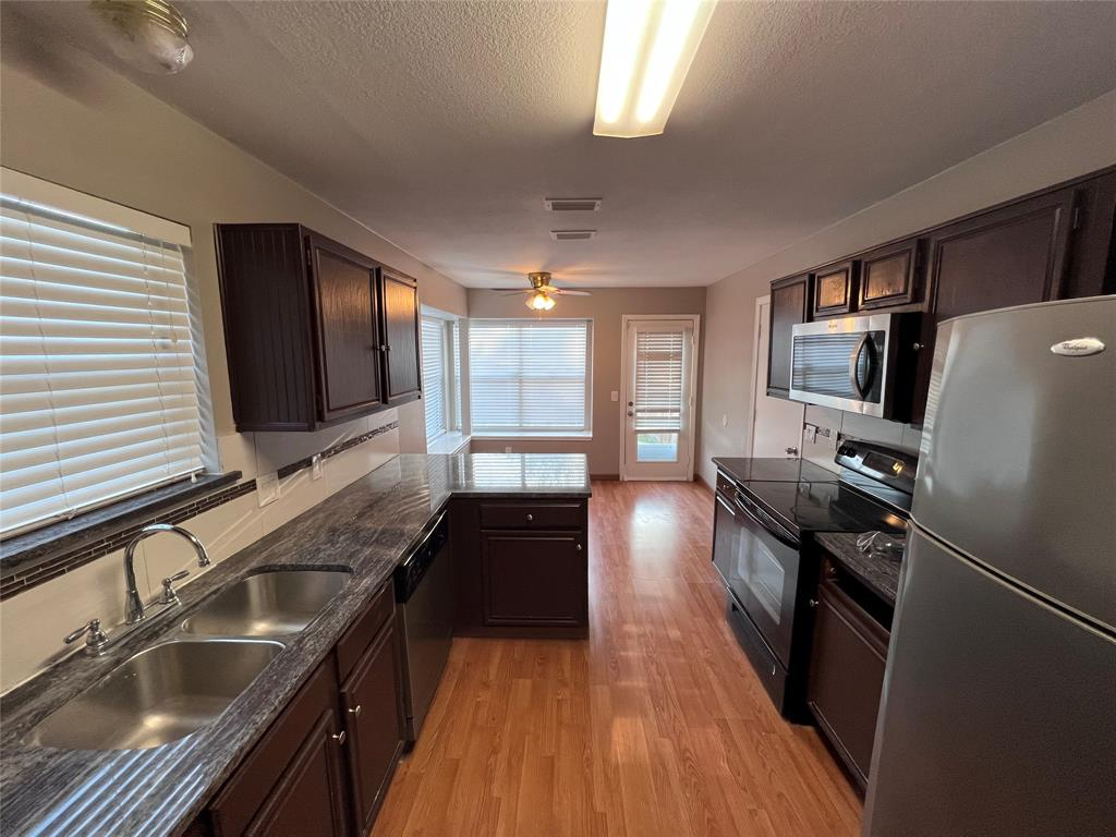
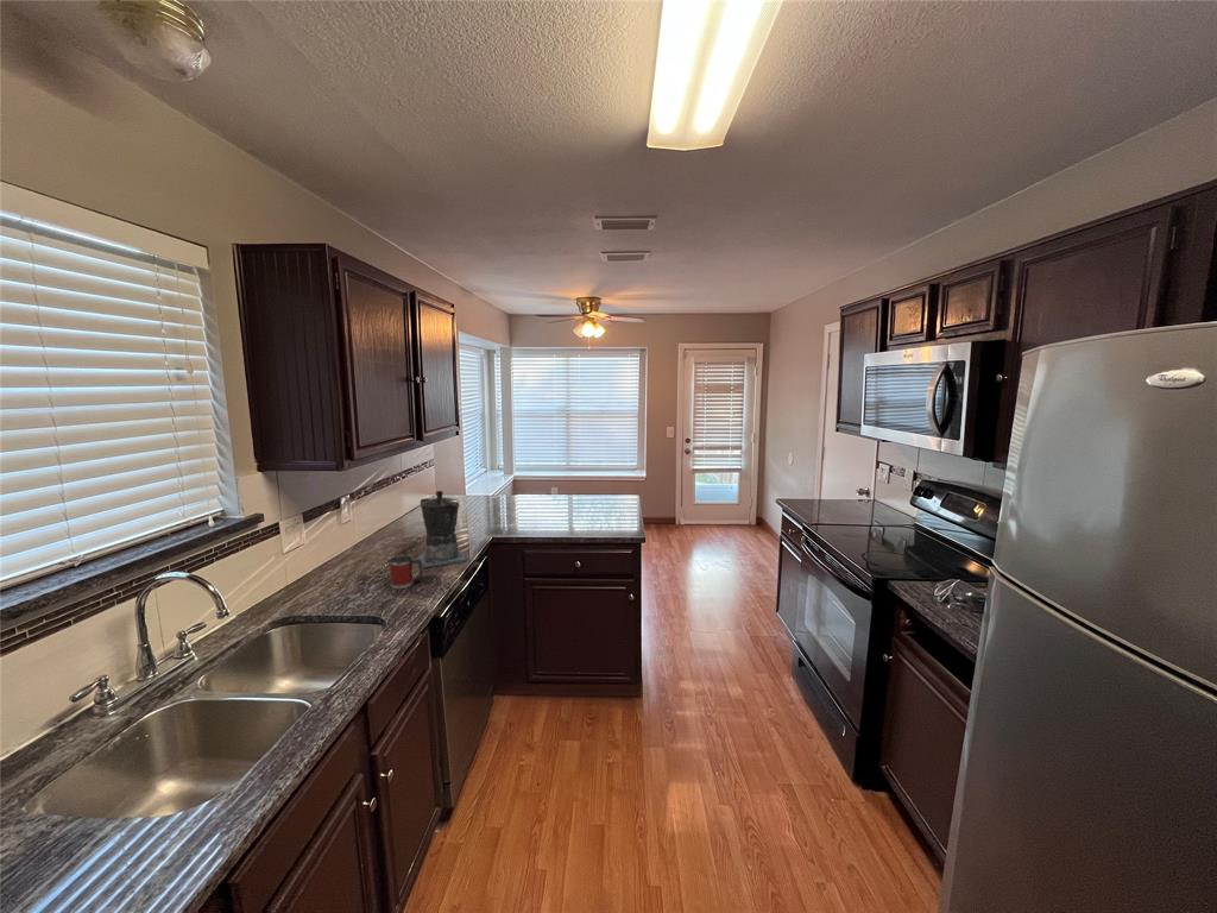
+ coffee maker [417,490,467,569]
+ mug [386,555,423,590]
